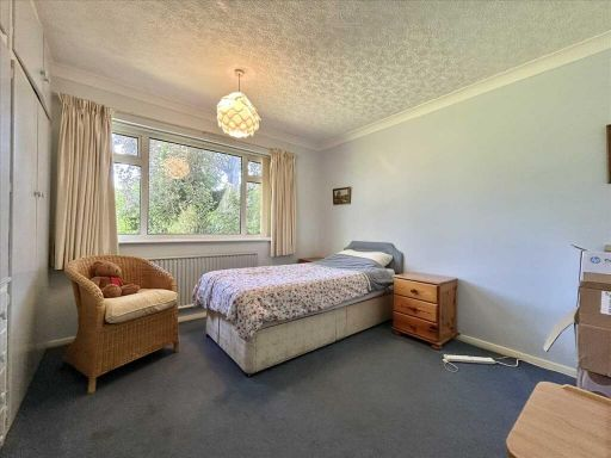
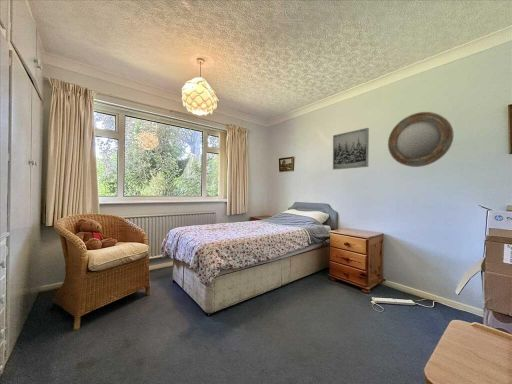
+ wall art [332,127,370,171]
+ home mirror [387,111,454,168]
